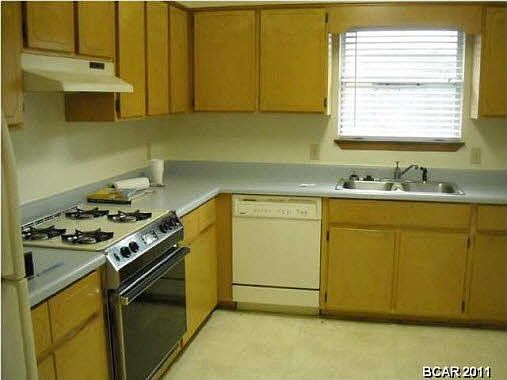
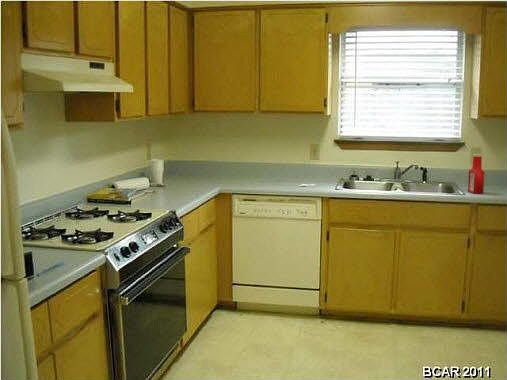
+ soap bottle [467,153,486,195]
